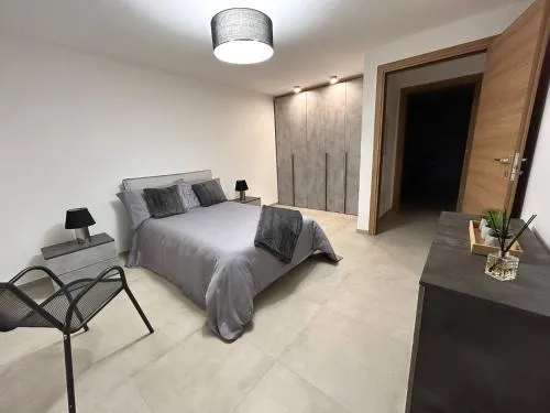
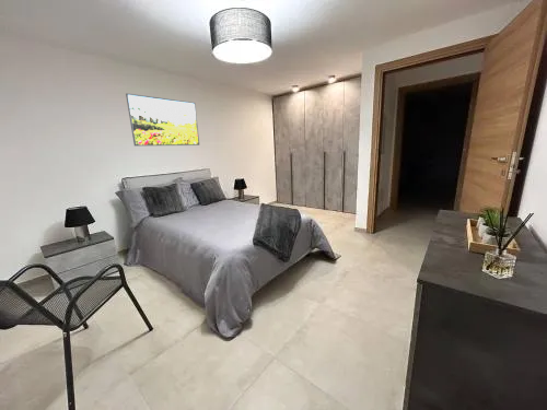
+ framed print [125,93,200,147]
